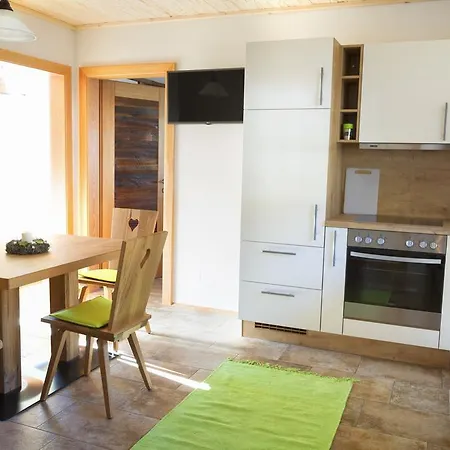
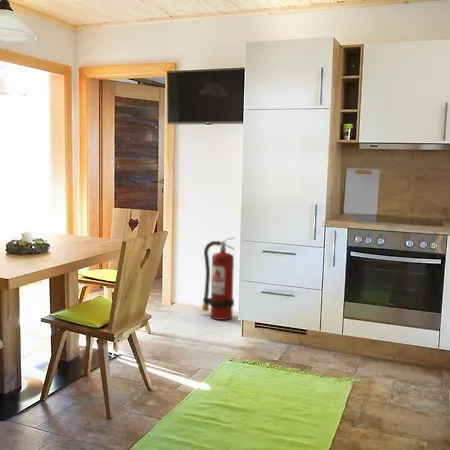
+ fire extinguisher [201,237,235,321]
